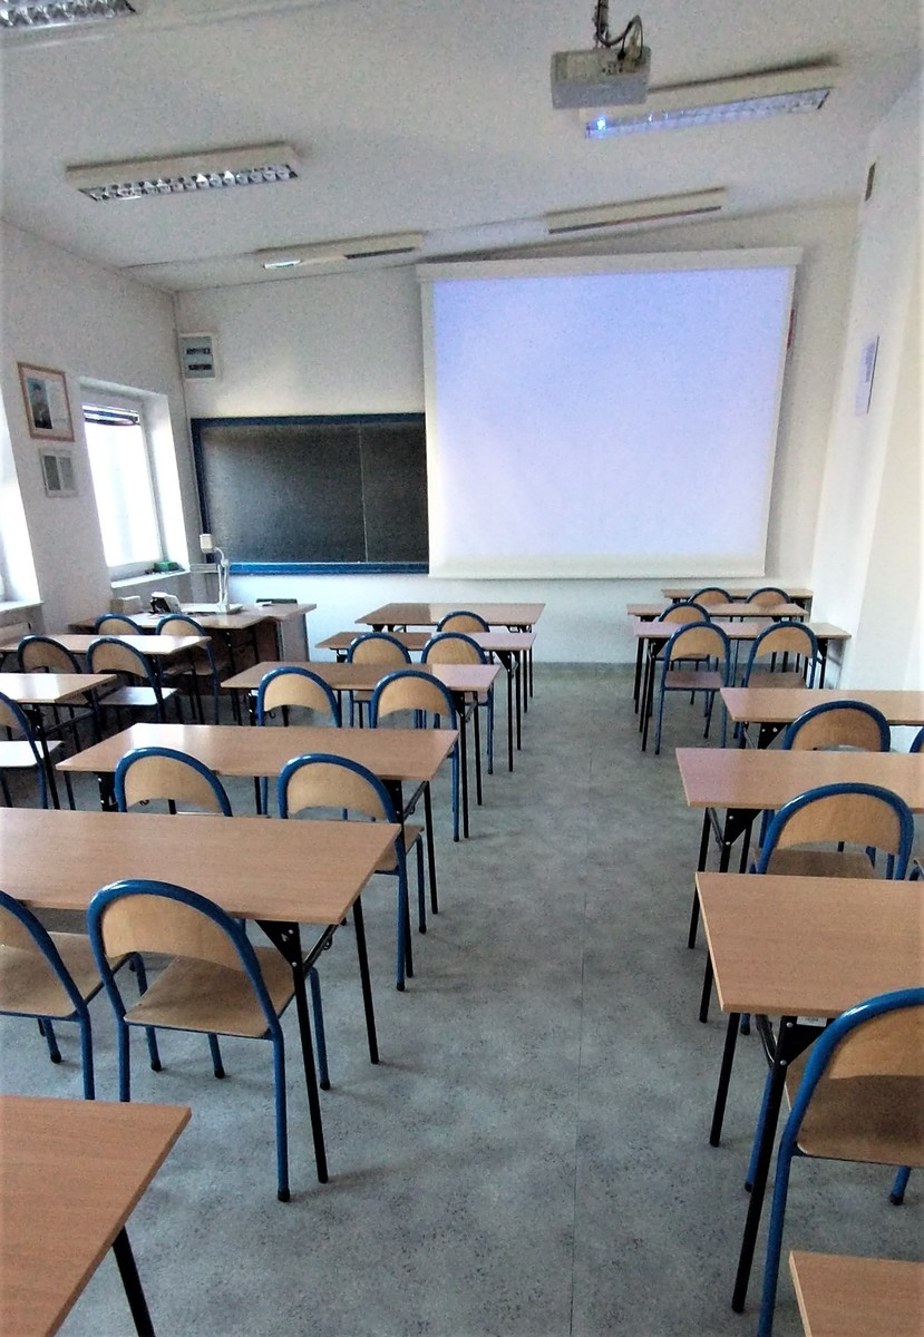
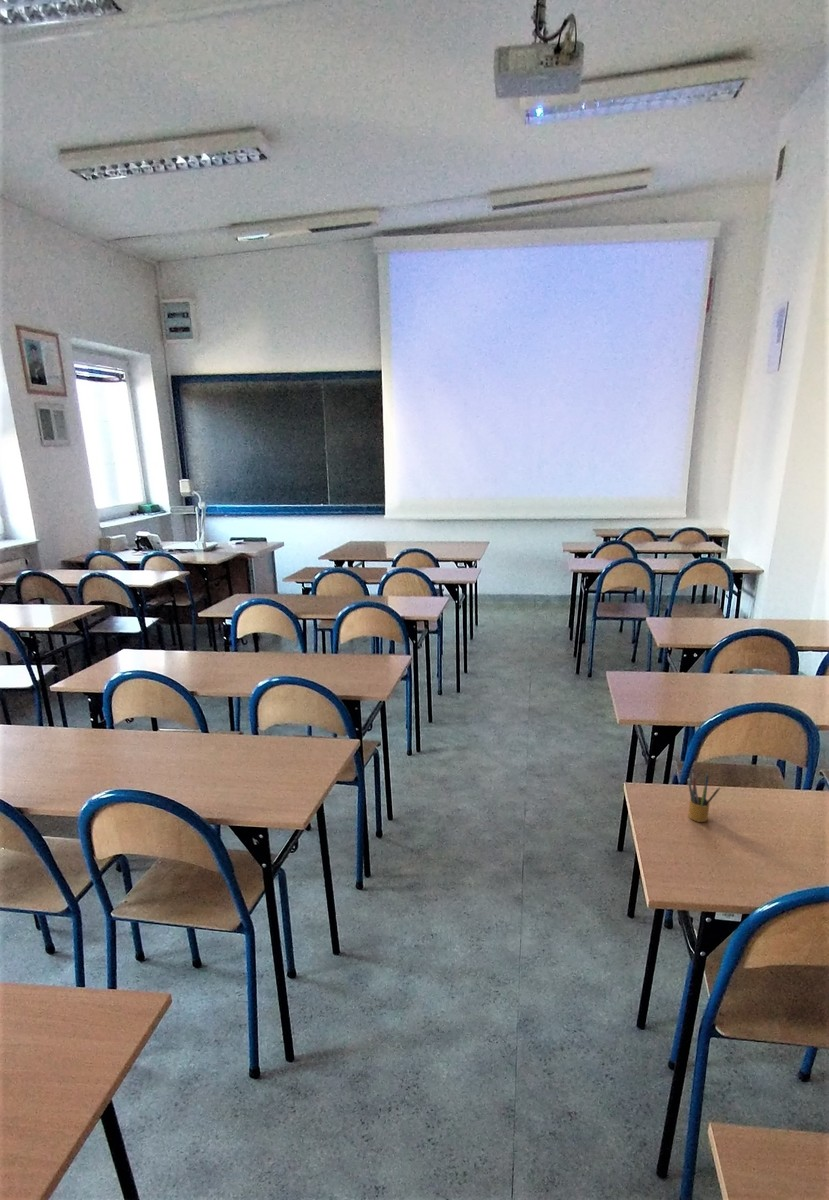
+ pencil box [687,769,721,823]
